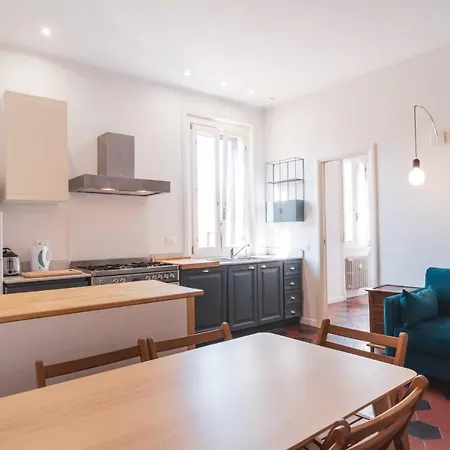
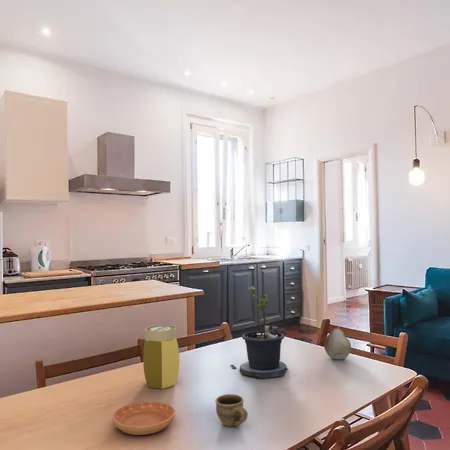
+ saucer [111,400,176,436]
+ cup [214,393,249,428]
+ jar [142,324,180,390]
+ potted plant [230,285,289,379]
+ fruit [323,325,352,360]
